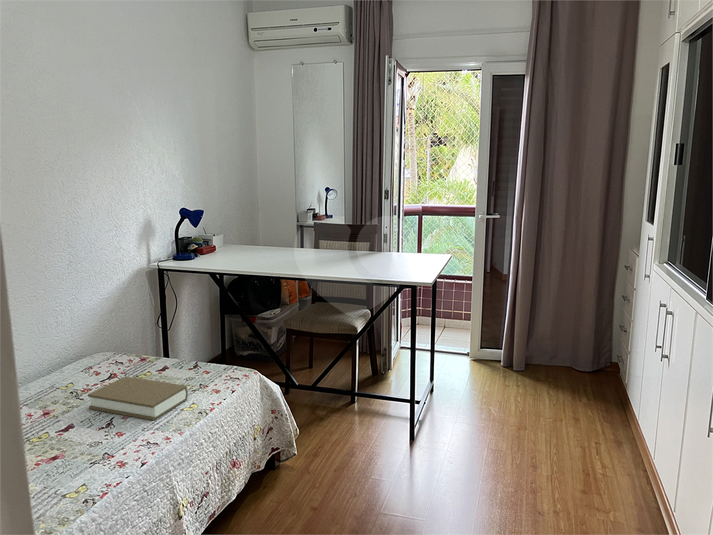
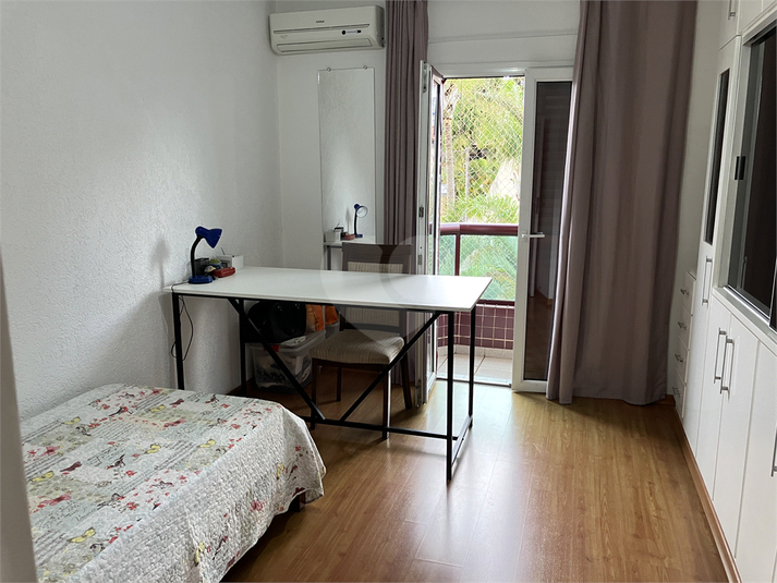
- book [87,375,189,421]
